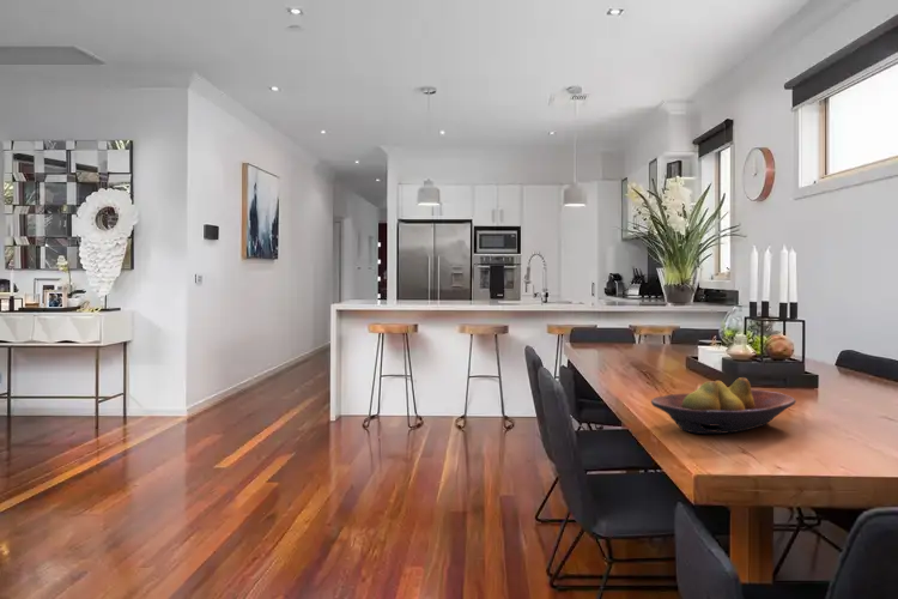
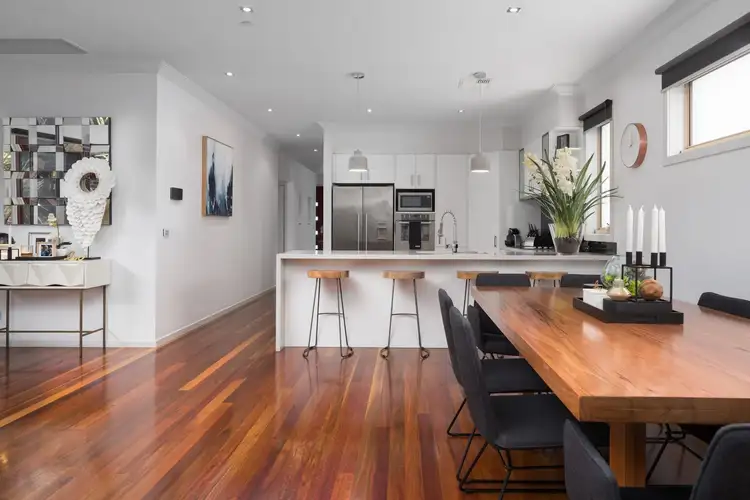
- fruit bowl [650,376,797,435]
